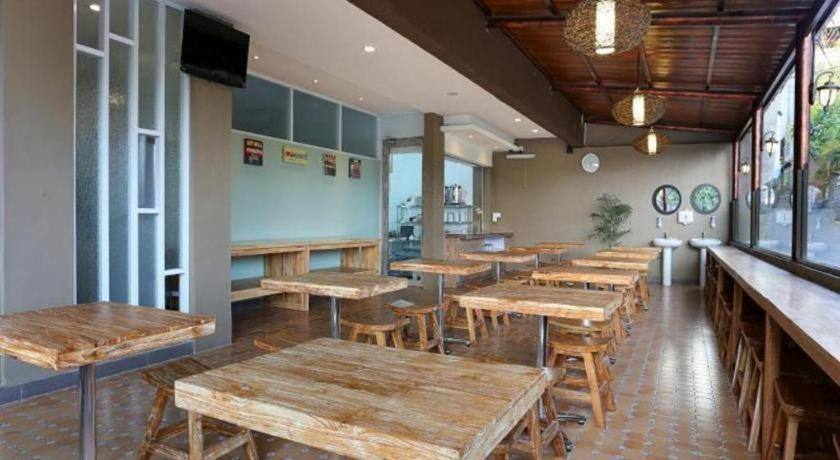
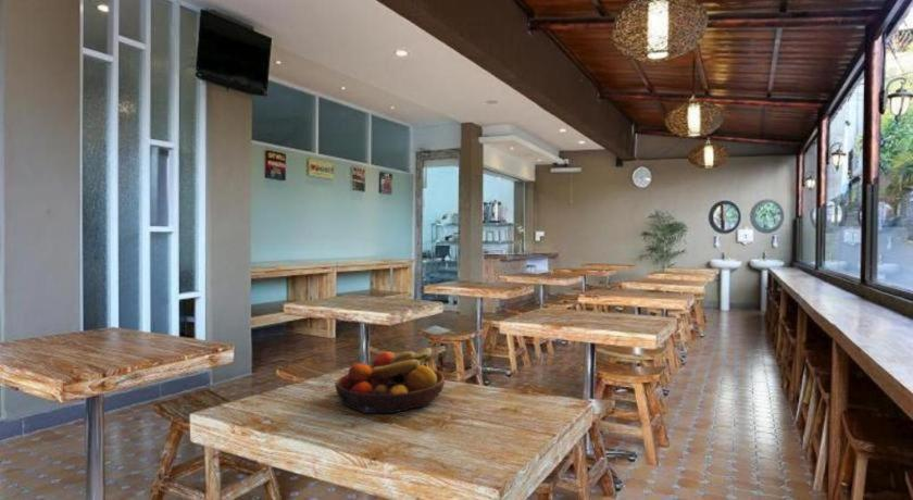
+ fruit bowl [334,347,446,414]
